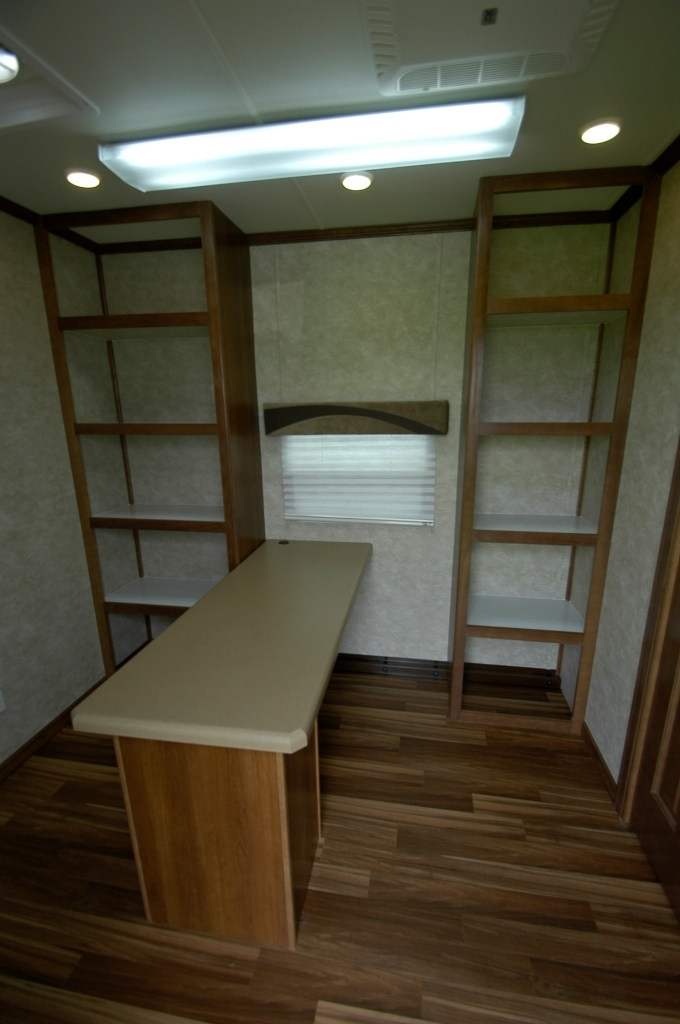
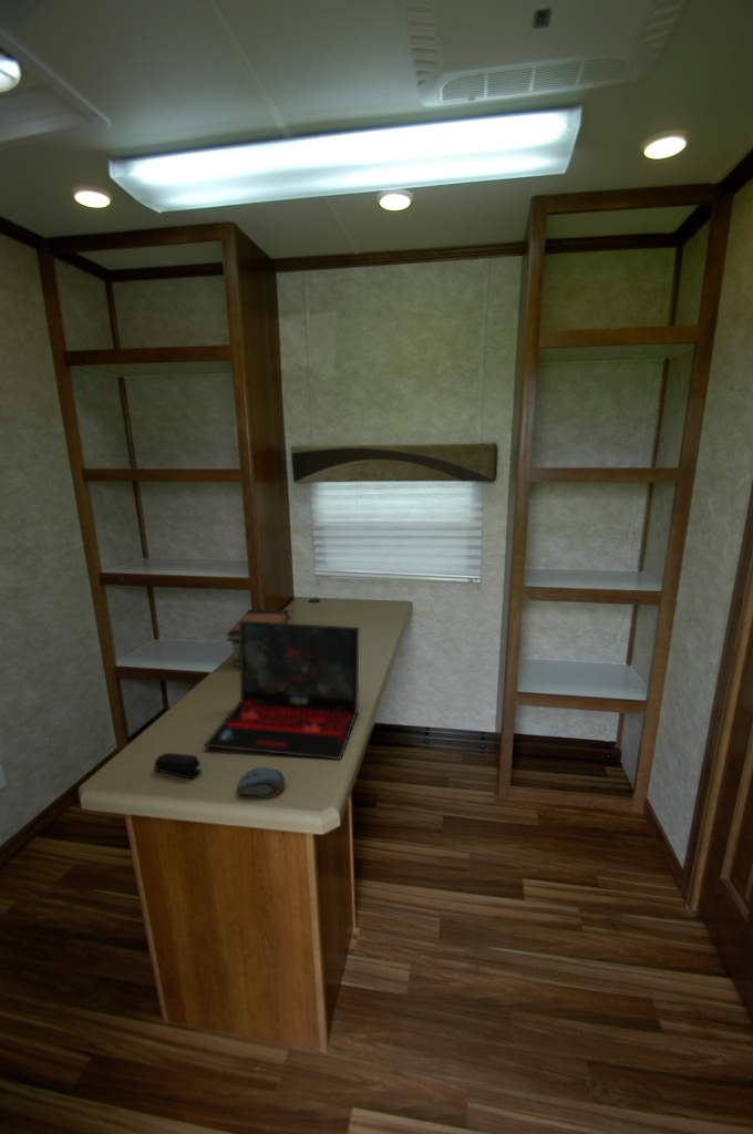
+ laptop [203,620,360,761]
+ book stack [225,608,292,668]
+ stapler [153,752,203,780]
+ computer mouse [236,766,286,800]
